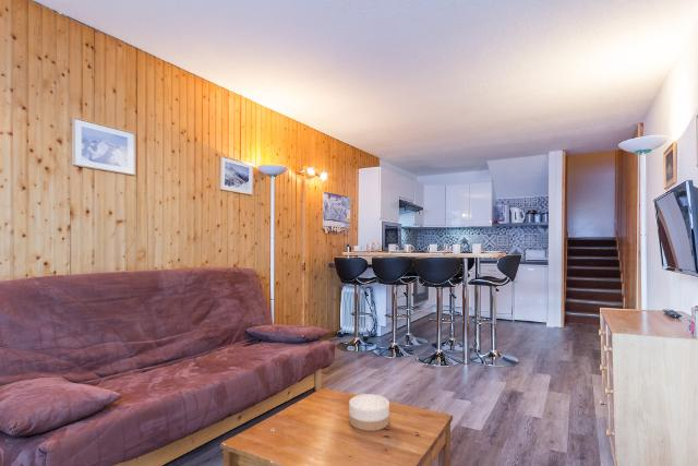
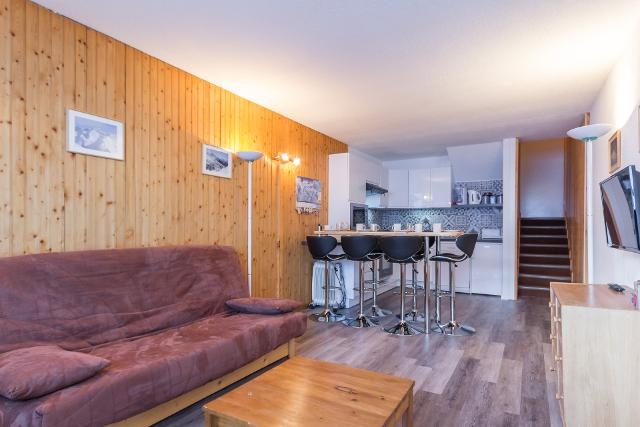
- bowl [348,393,390,432]
